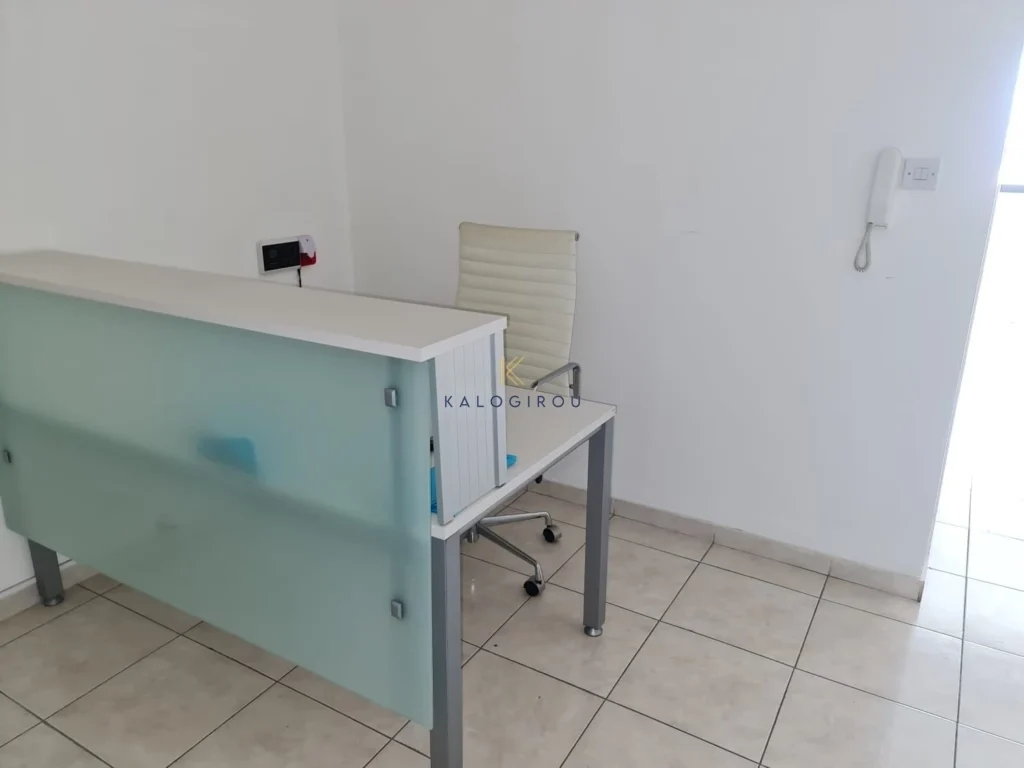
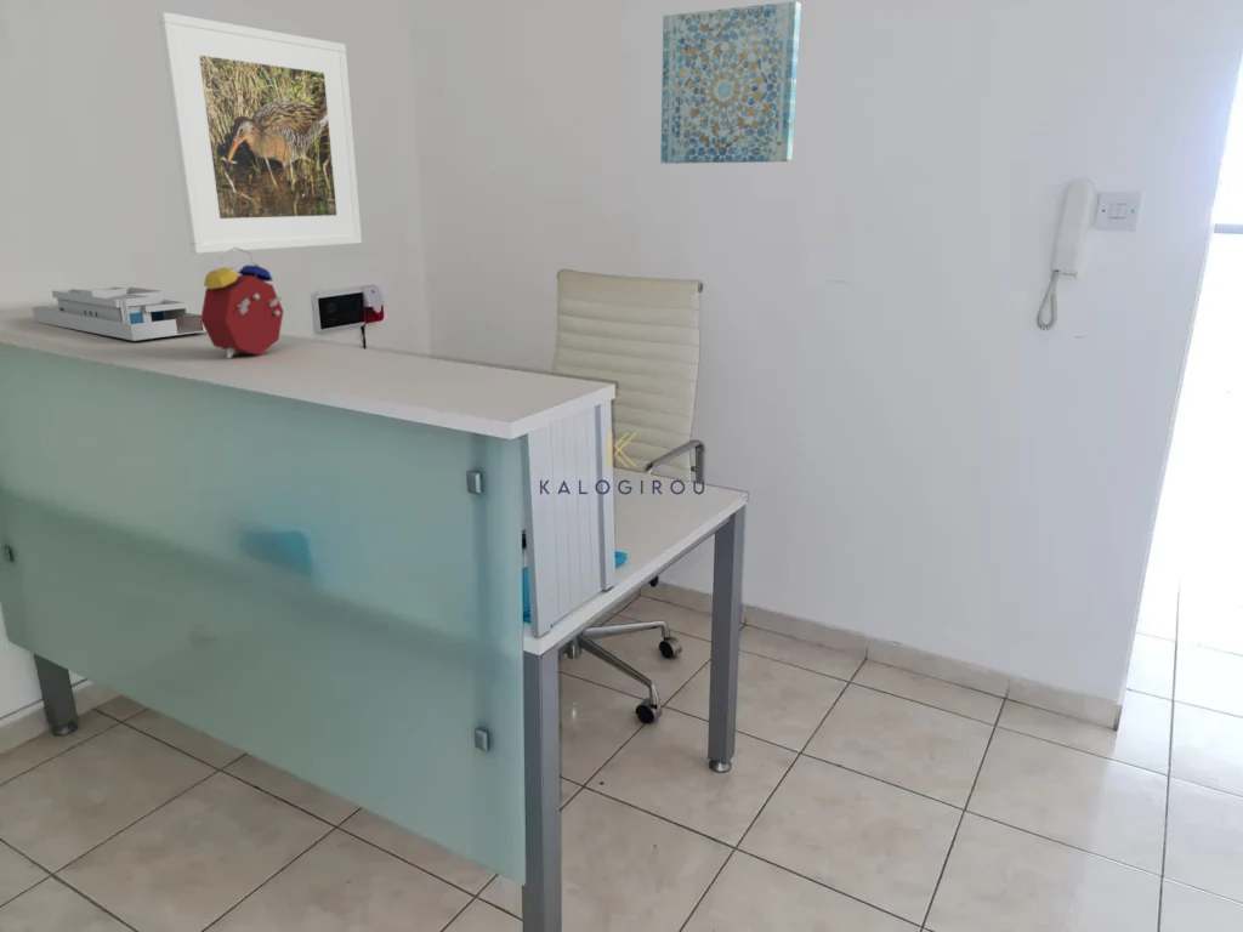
+ alarm clock [200,246,285,359]
+ wall art [659,0,802,165]
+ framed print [158,11,363,255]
+ desk organizer [32,285,206,342]
